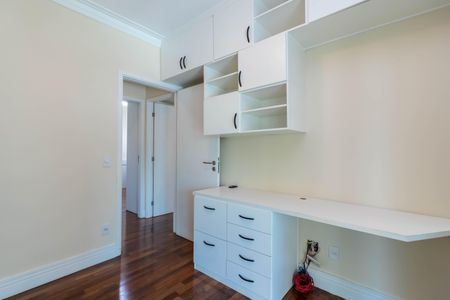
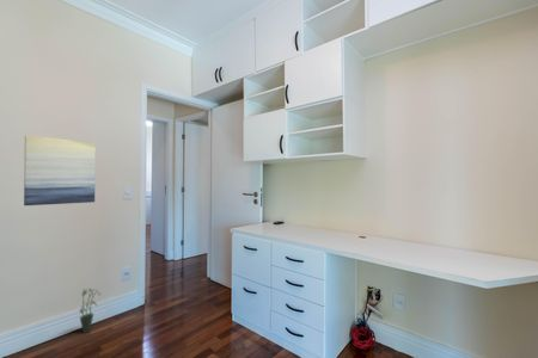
+ wall art [23,135,97,206]
+ potted plant [79,286,102,334]
